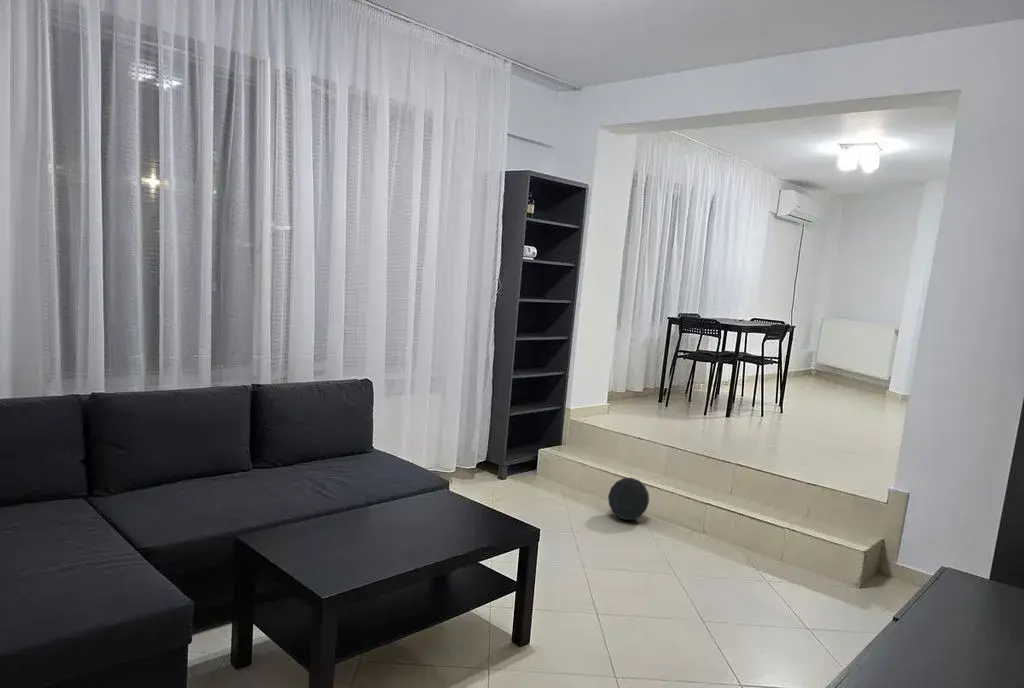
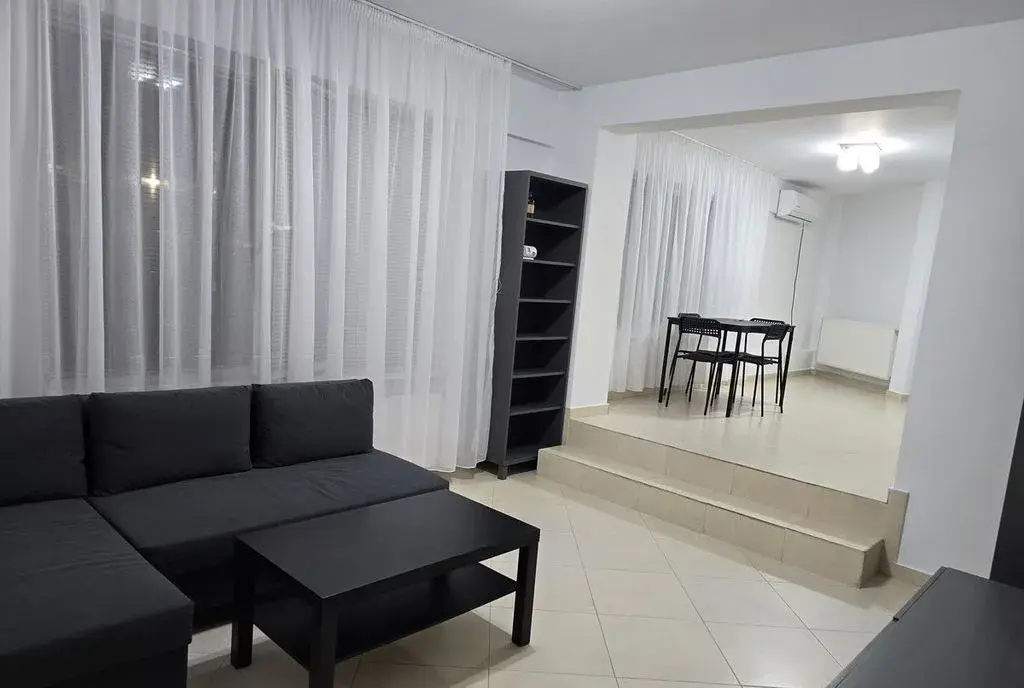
- ball [607,477,650,521]
